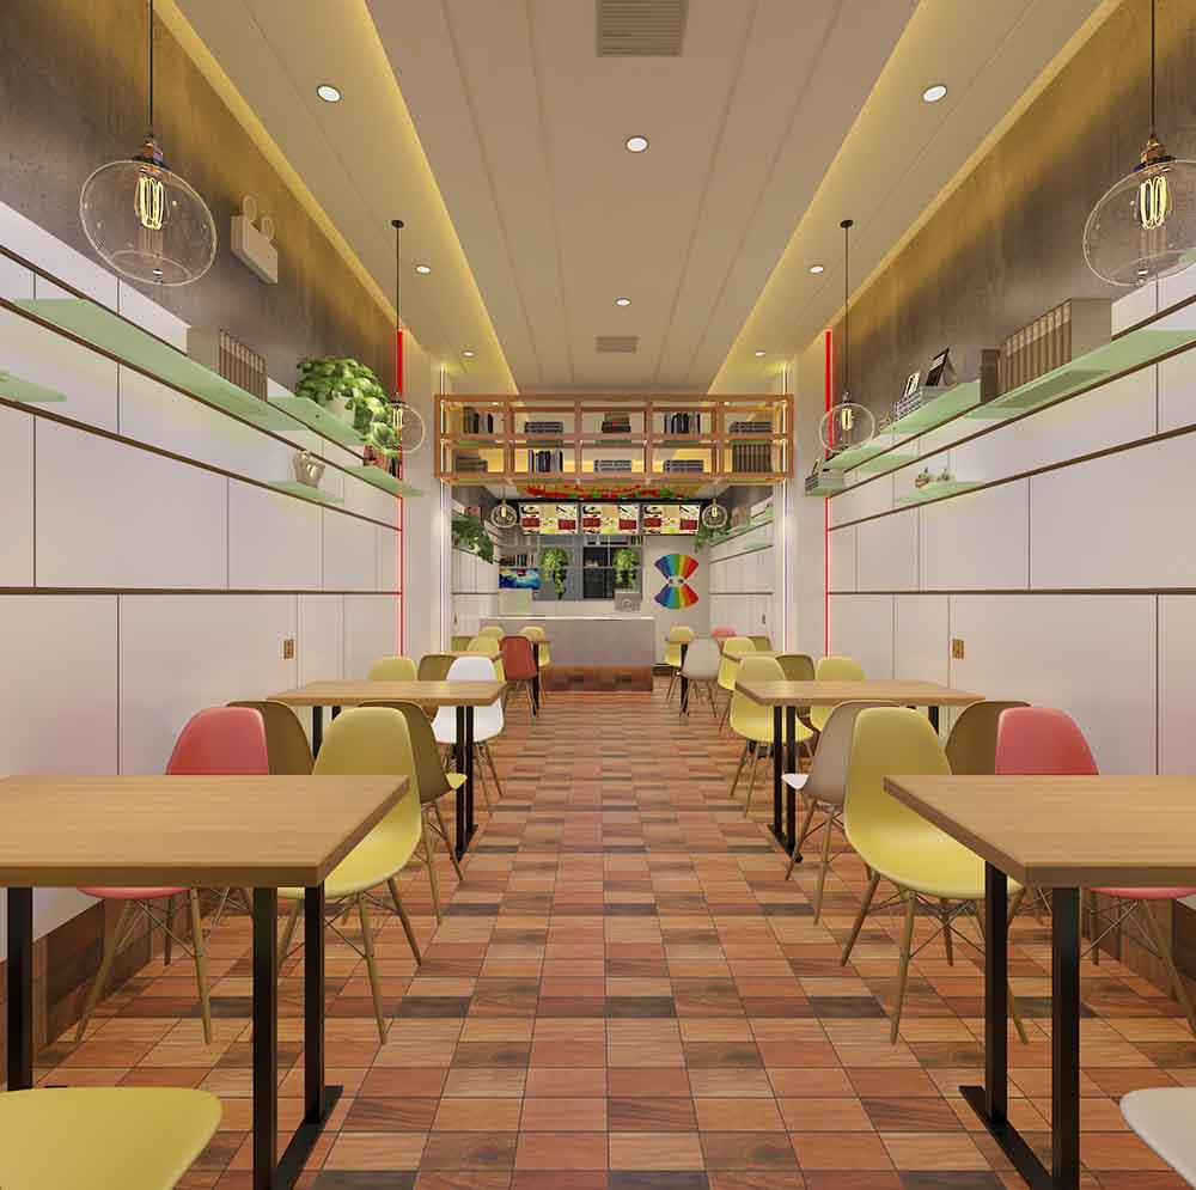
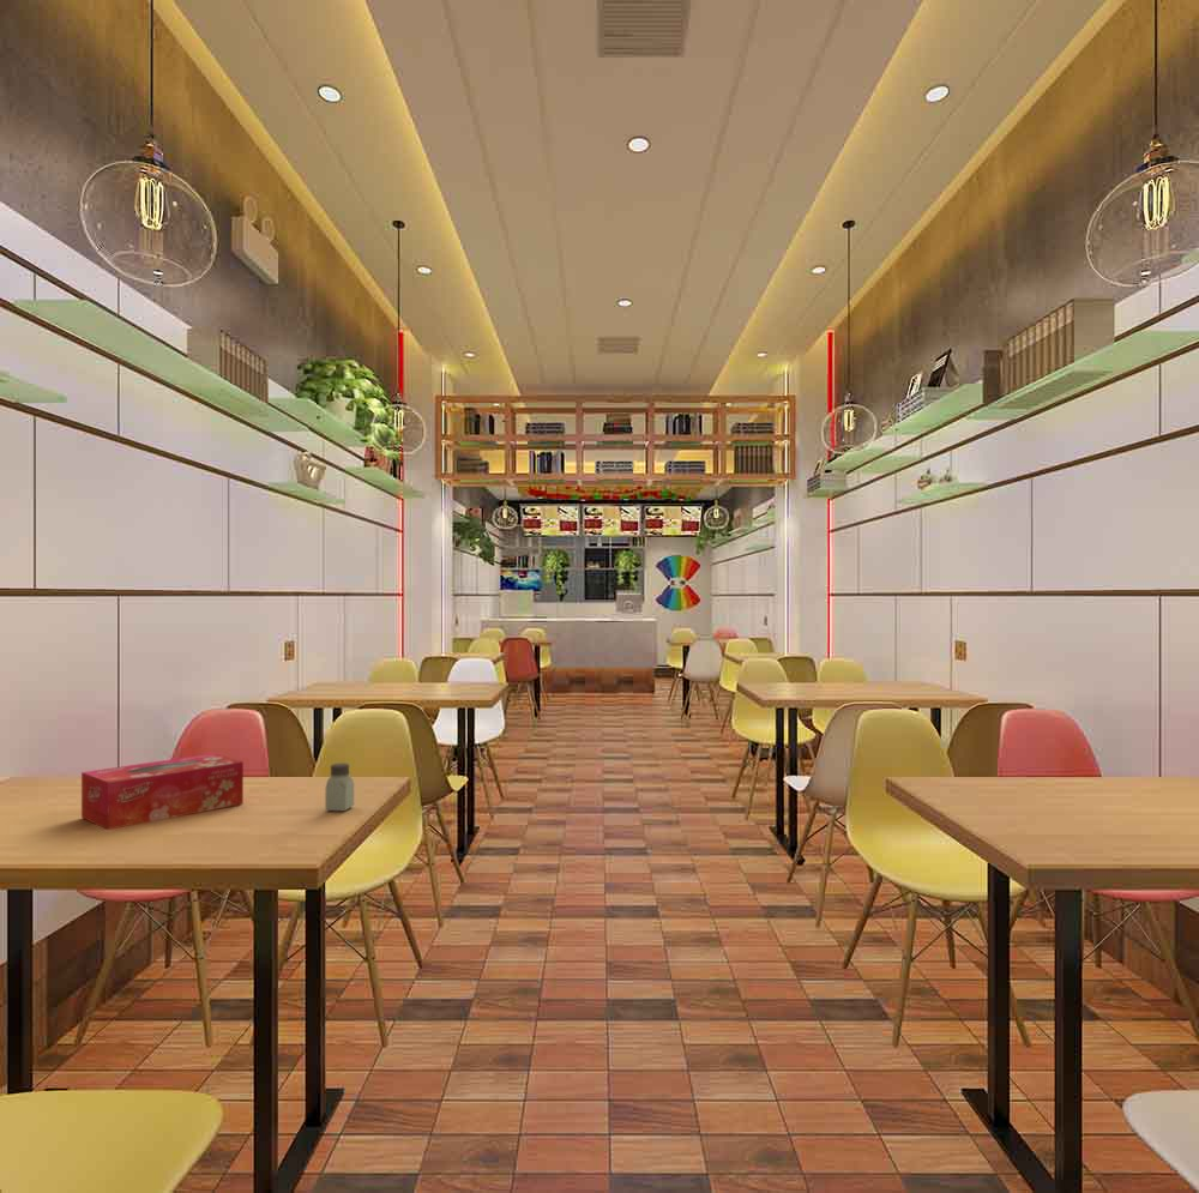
+ tissue box [80,753,245,831]
+ saltshaker [324,761,355,812]
